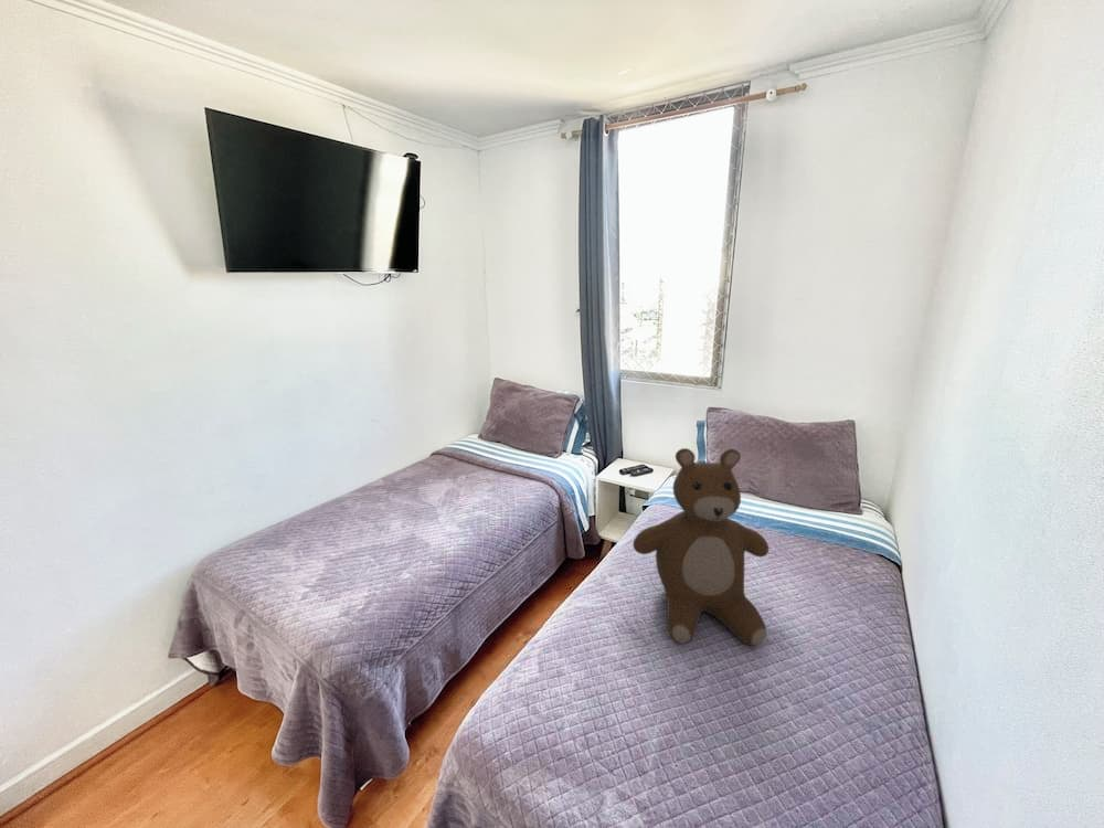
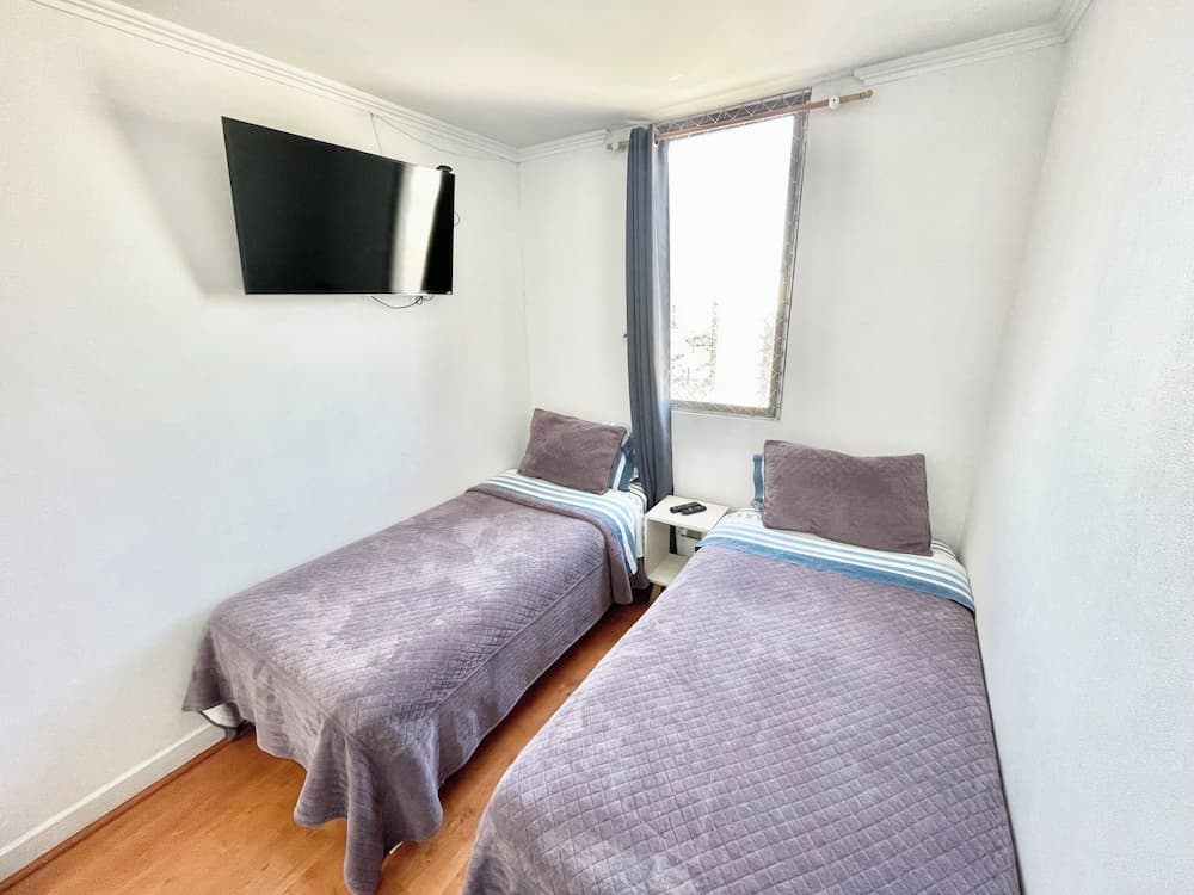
- bear [631,447,769,647]
